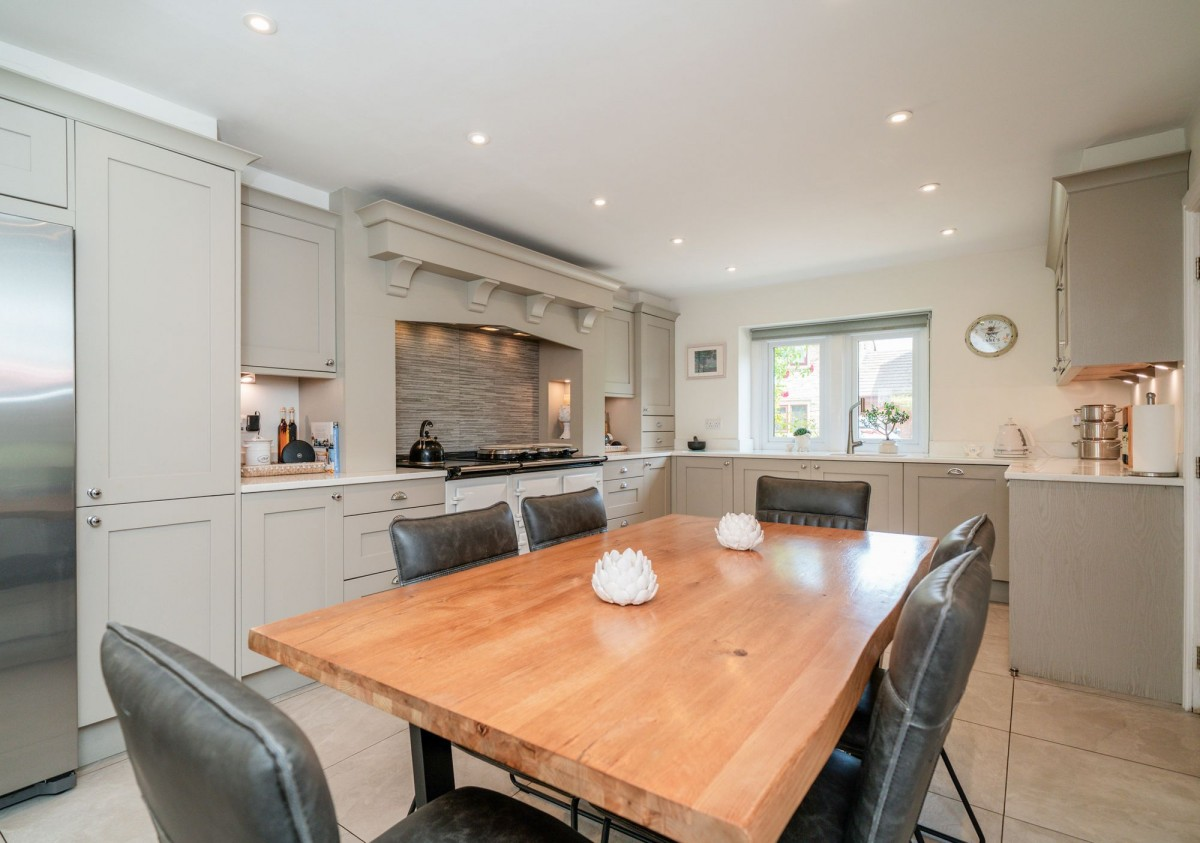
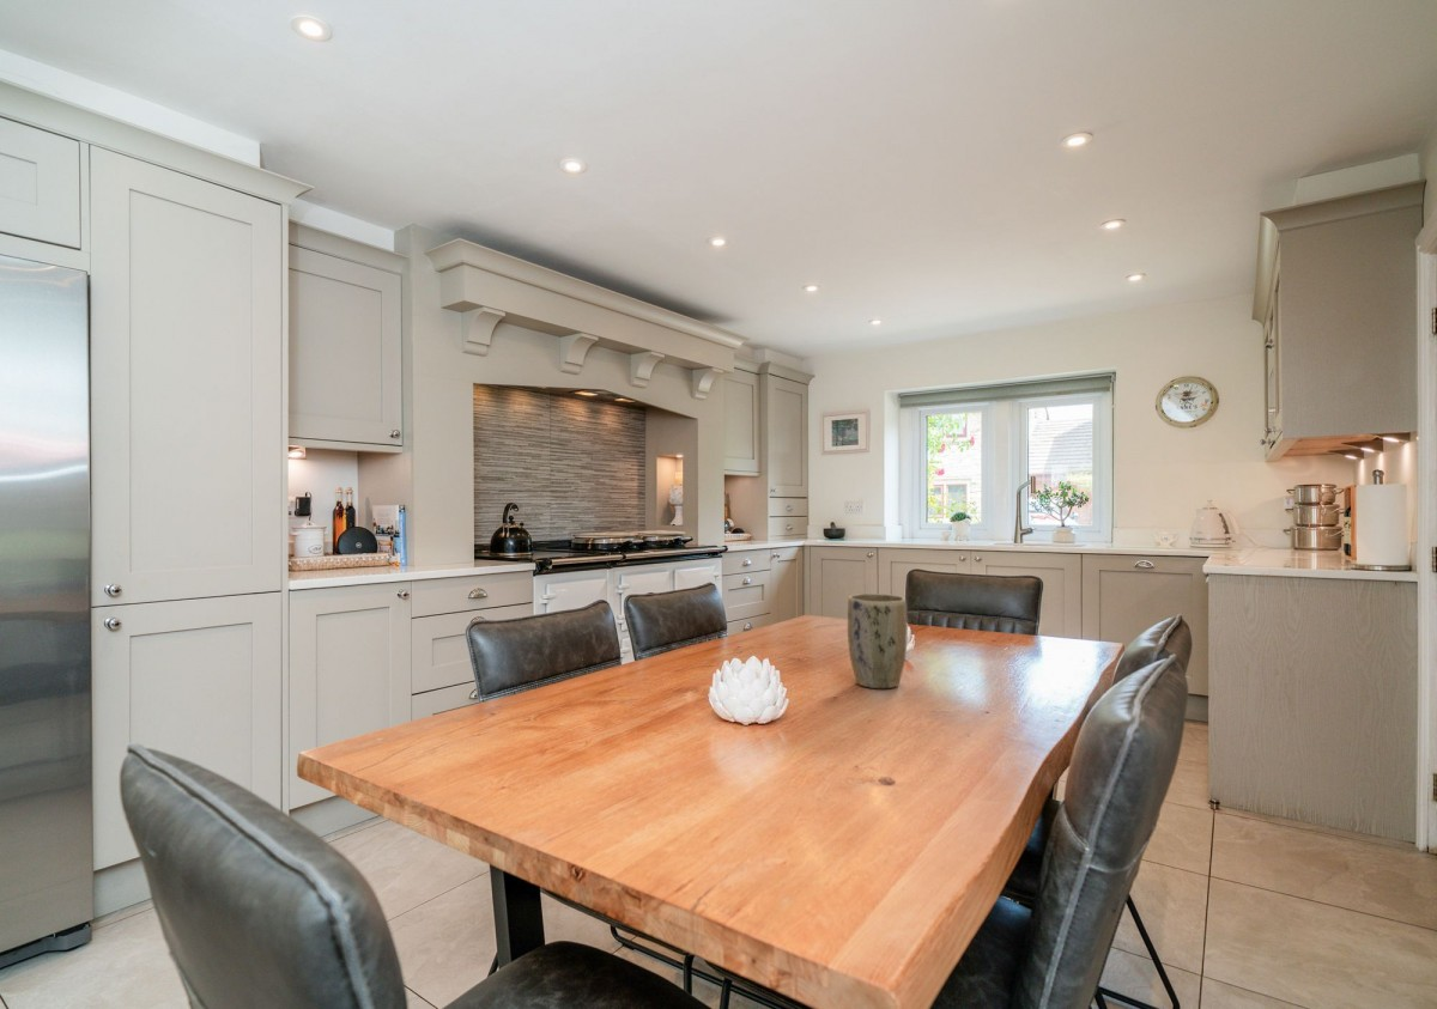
+ plant pot [847,592,909,689]
